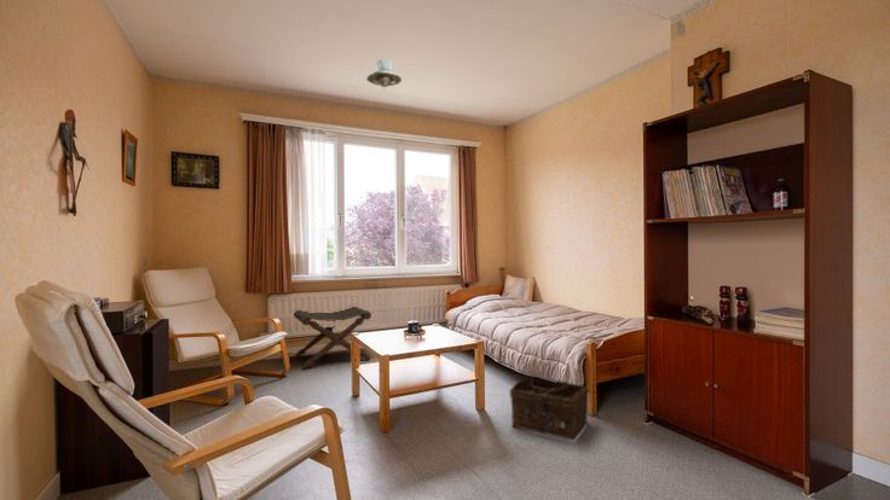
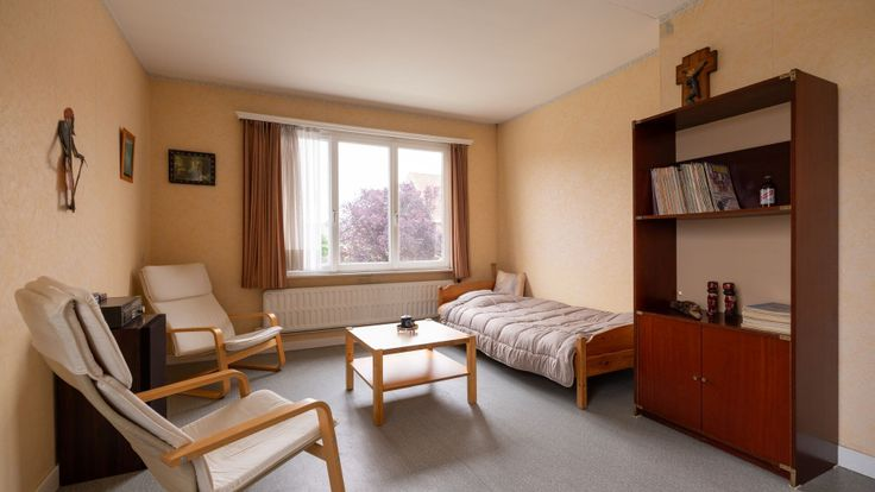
- basket [509,374,590,441]
- ceiling lamp [365,58,403,91]
- footstool [293,306,372,371]
